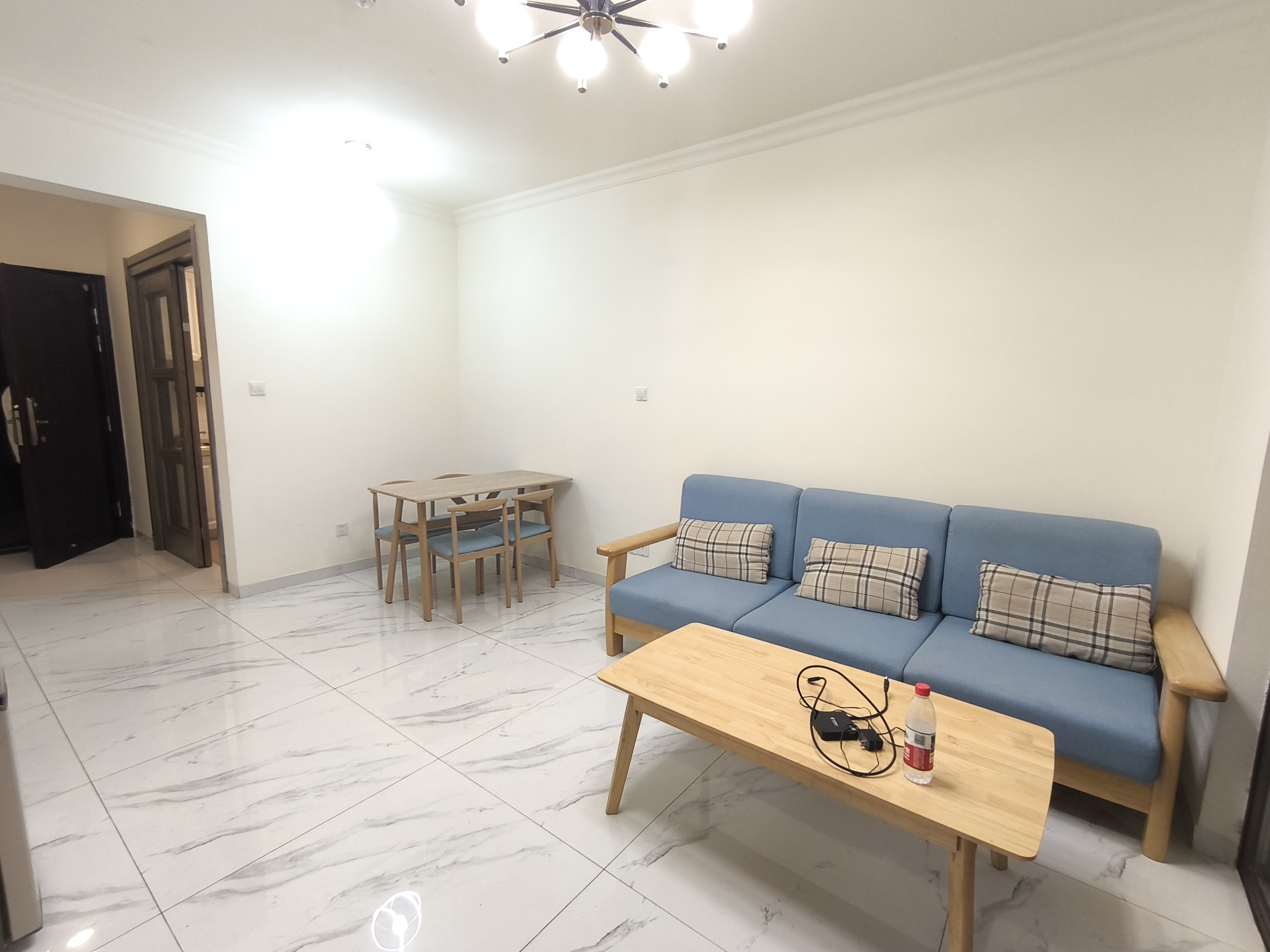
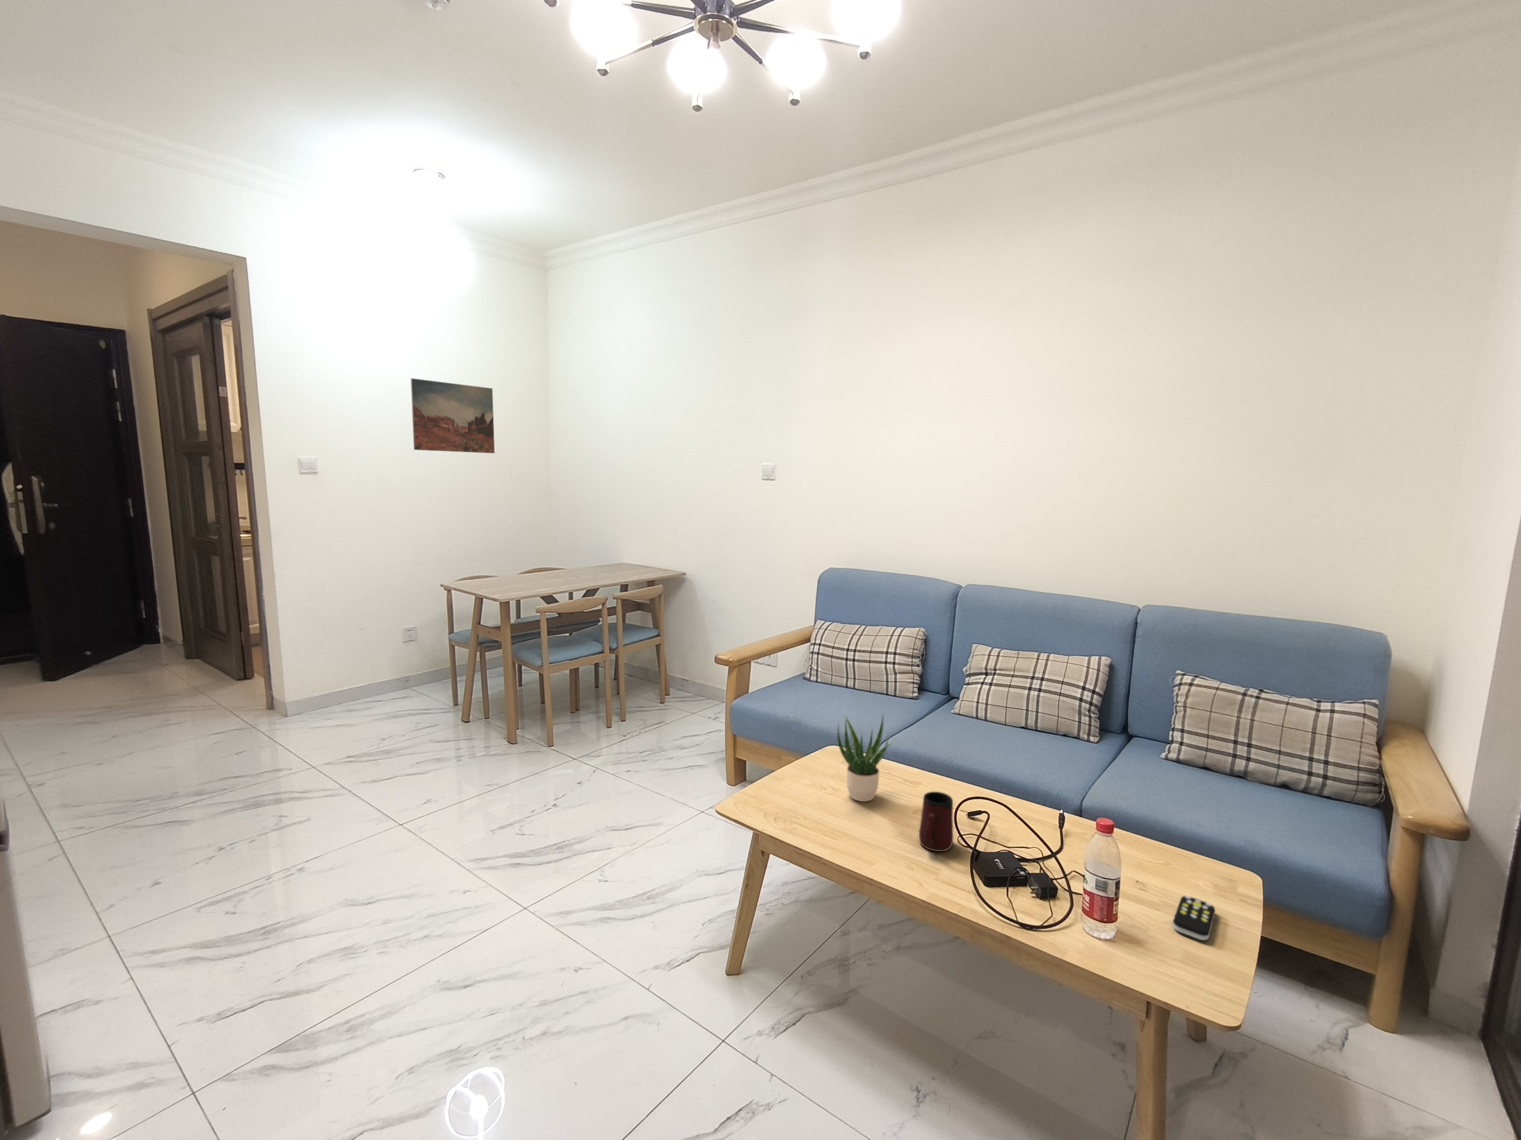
+ mug [919,792,953,853]
+ wall art [410,377,495,454]
+ potted plant [837,712,893,802]
+ remote control [1172,895,1216,941]
